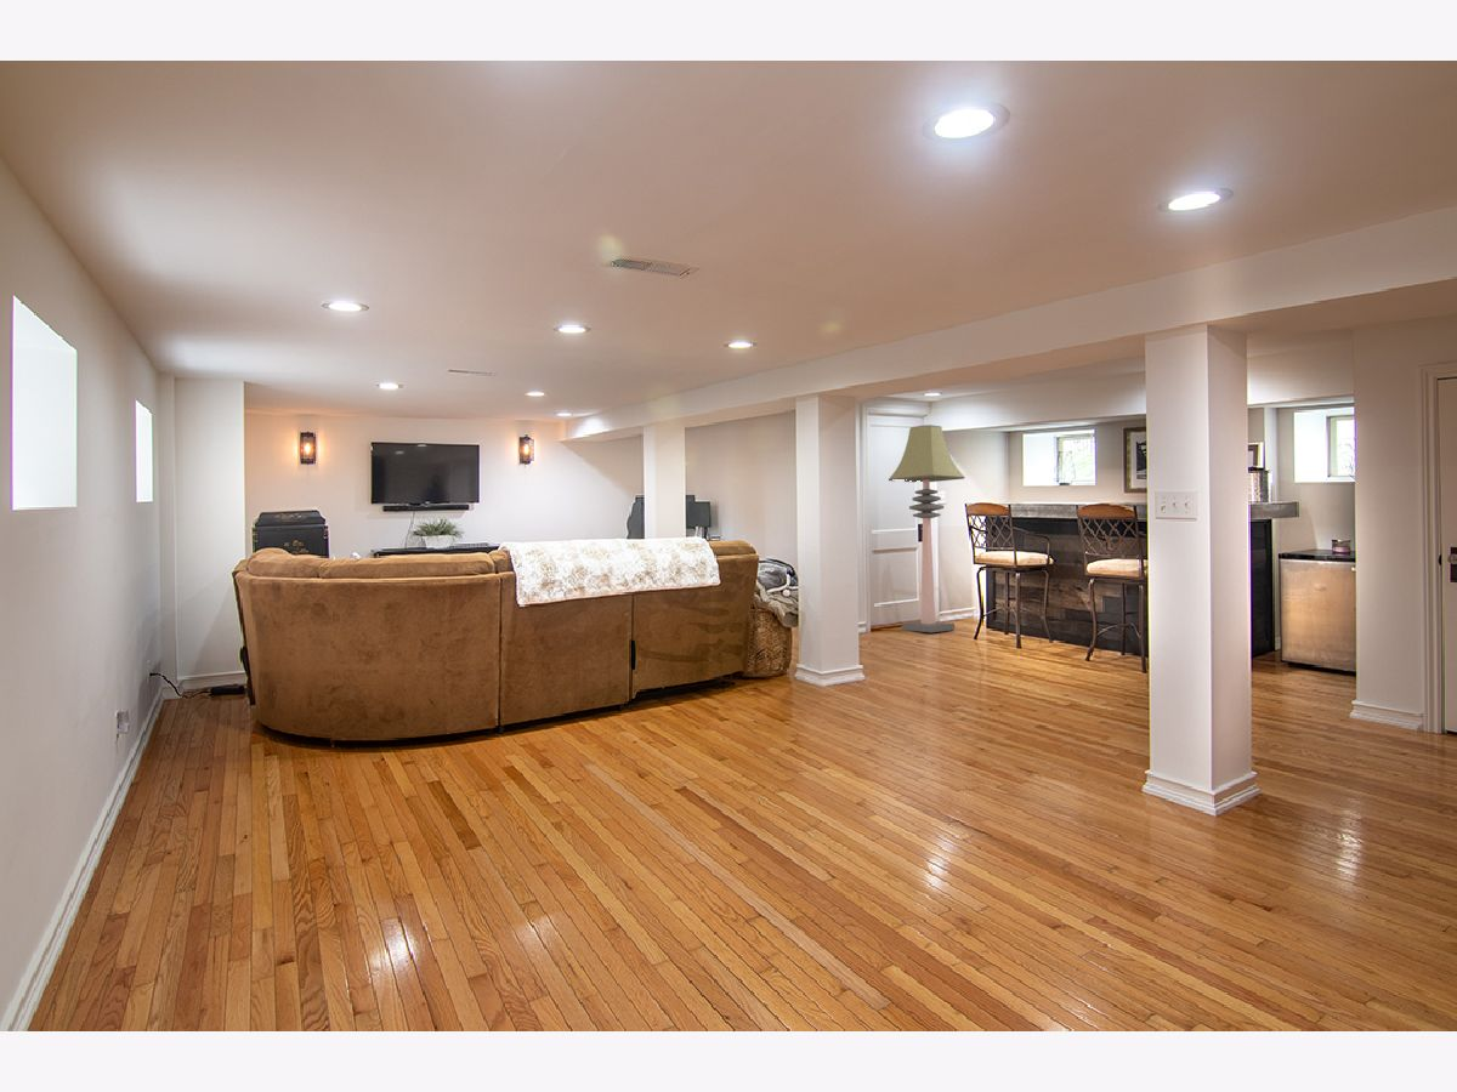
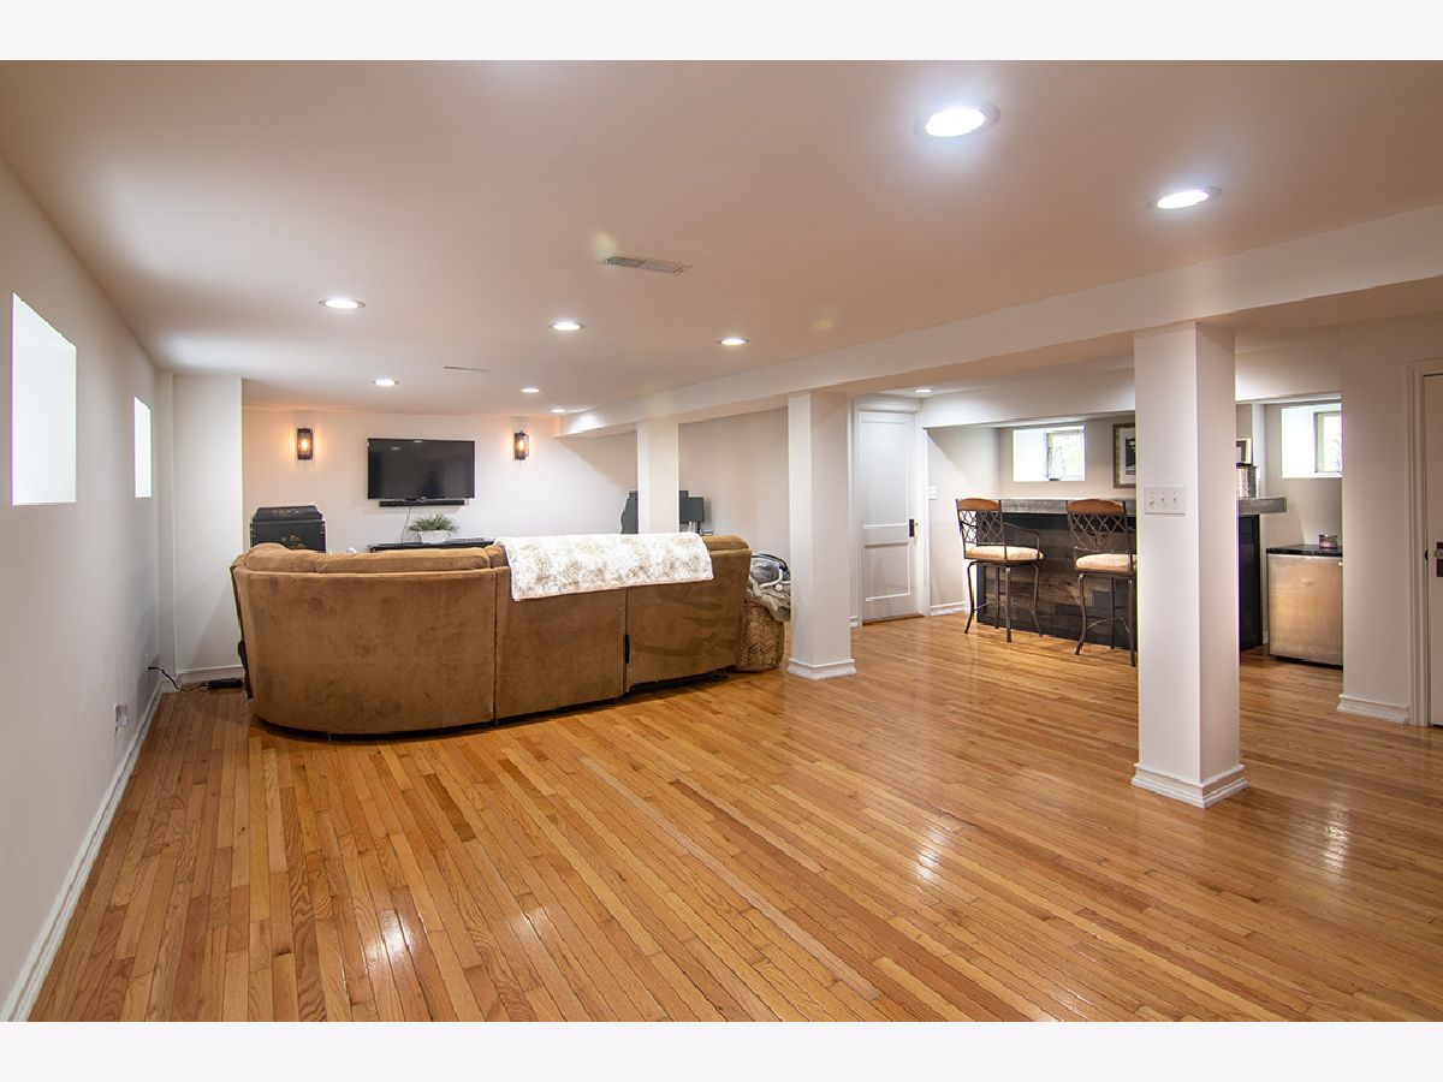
- floor lamp [888,423,966,633]
